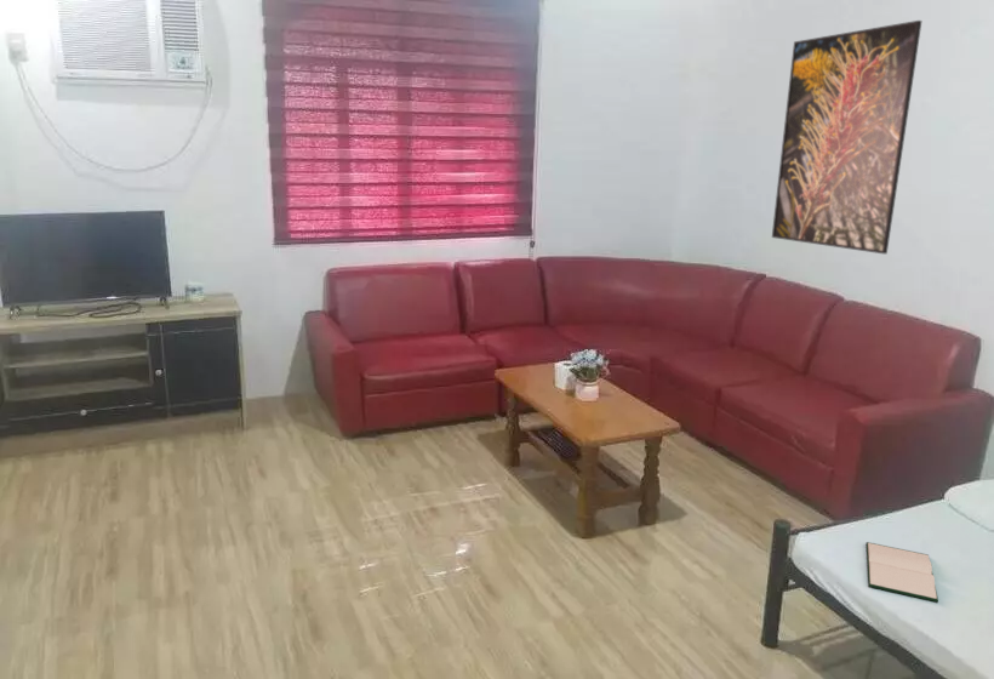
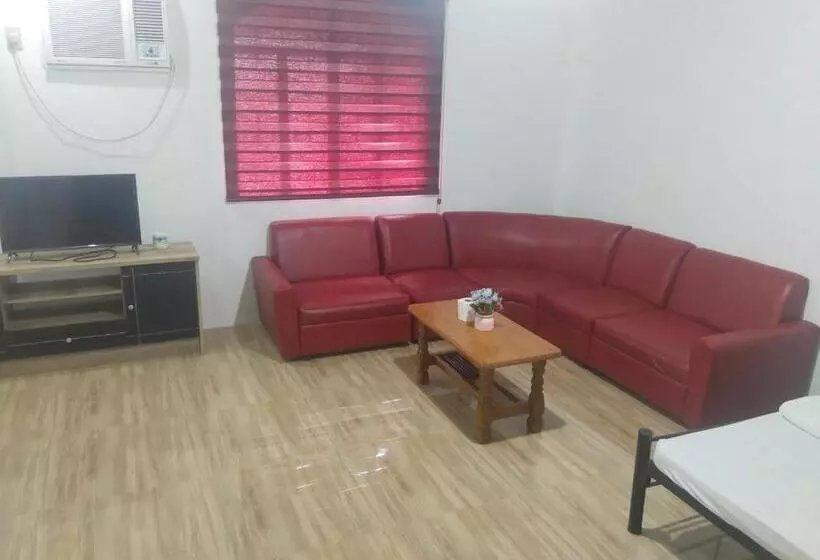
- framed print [771,19,922,255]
- hardback book [866,541,939,604]
